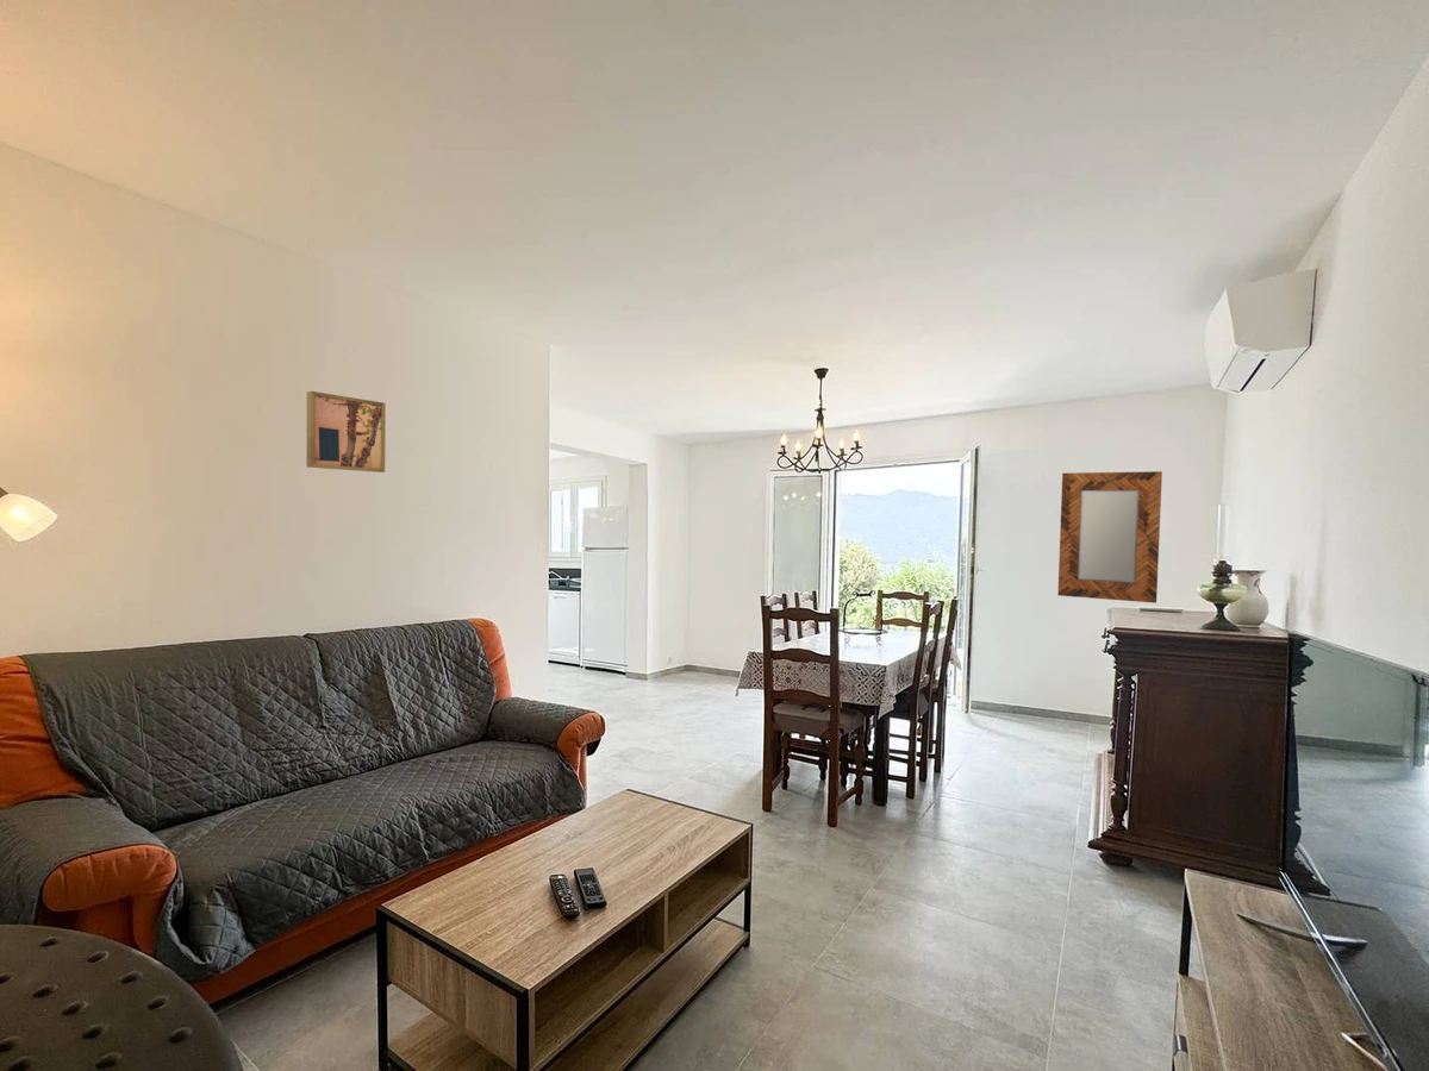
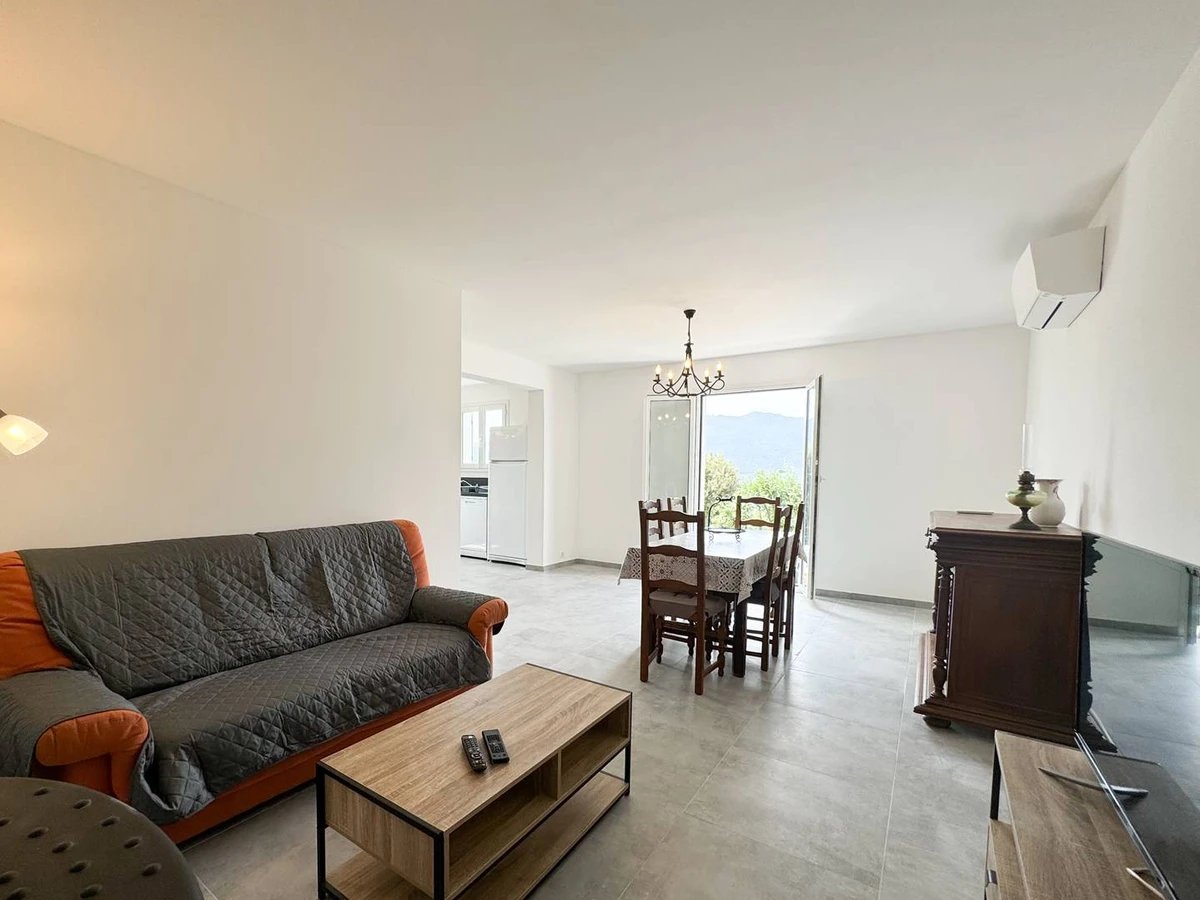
- home mirror [1056,470,1163,605]
- wall art [306,390,387,474]
